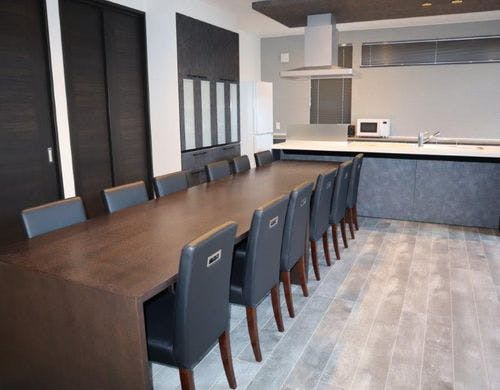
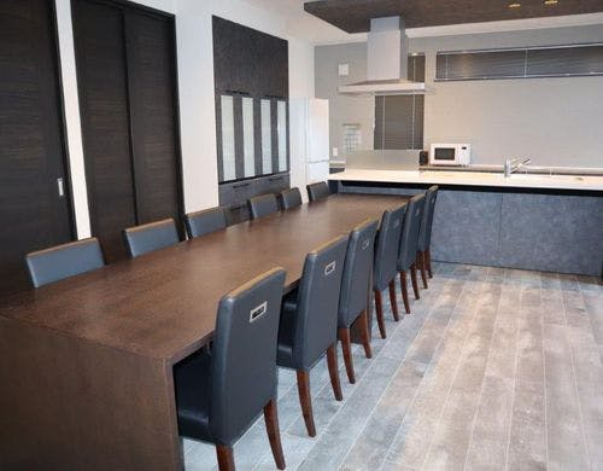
+ calendar [341,117,363,153]
